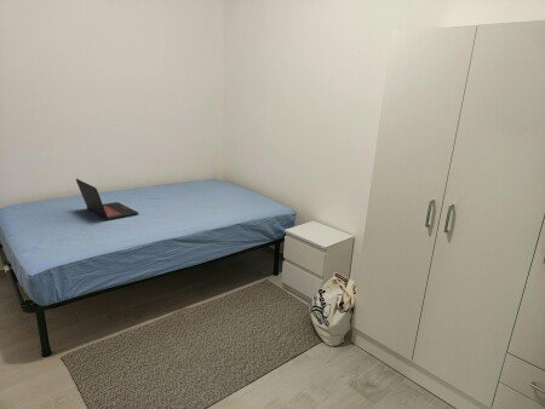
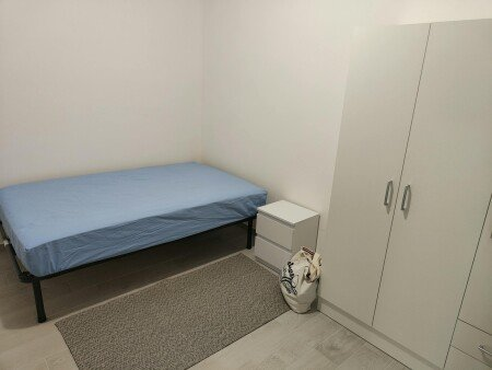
- laptop [75,178,139,221]
